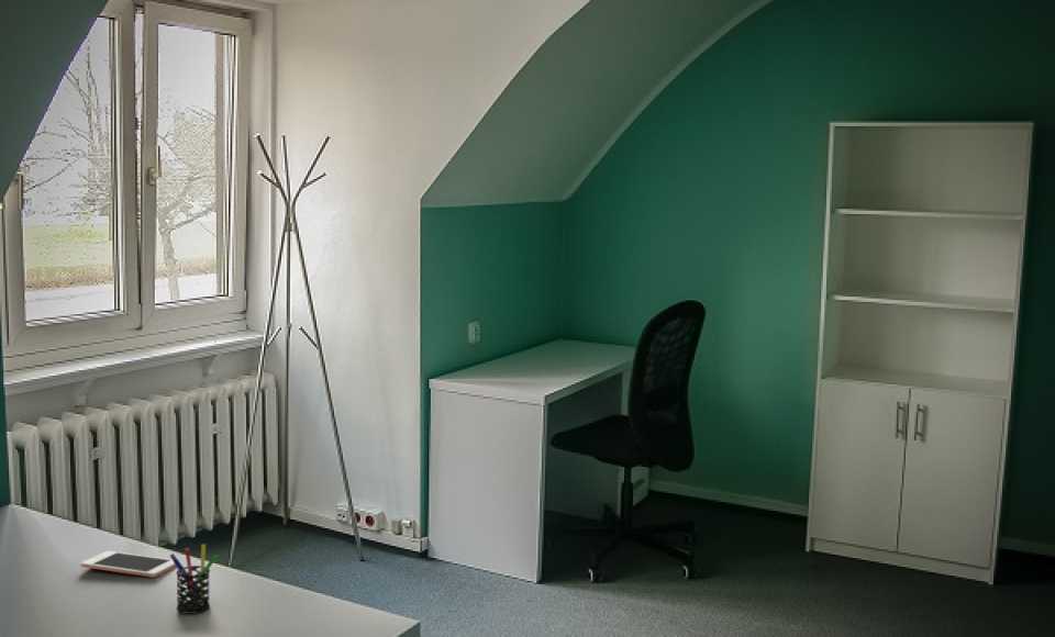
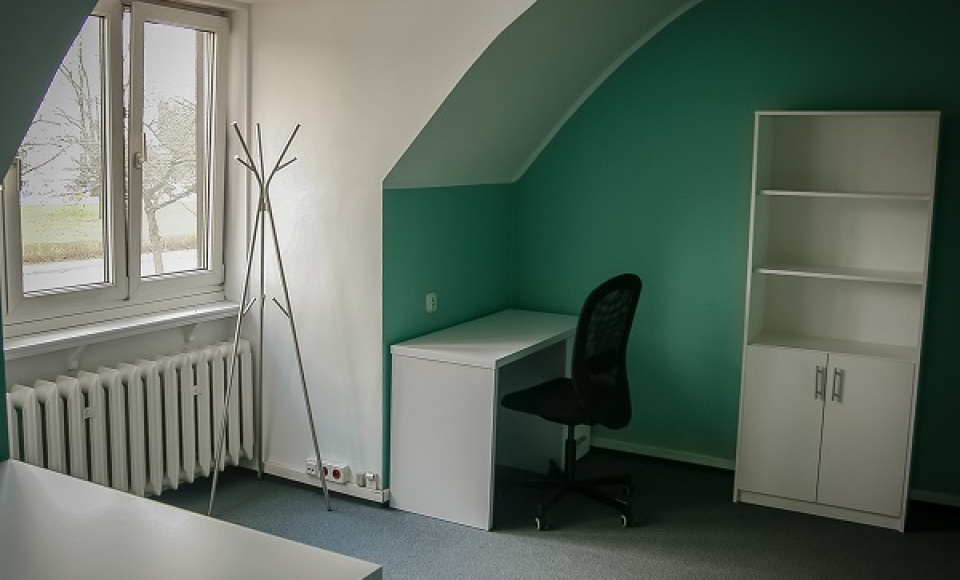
- cell phone [80,550,176,579]
- pen holder [169,543,219,615]
